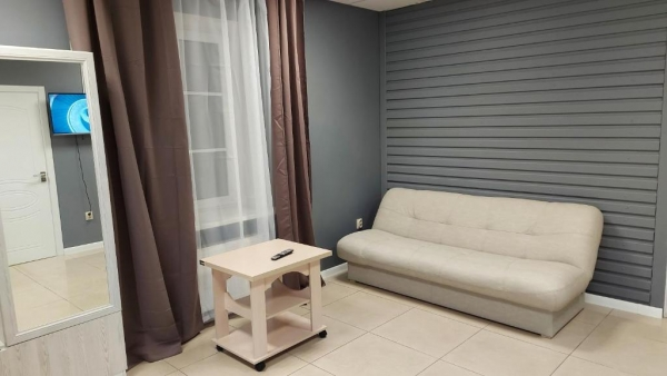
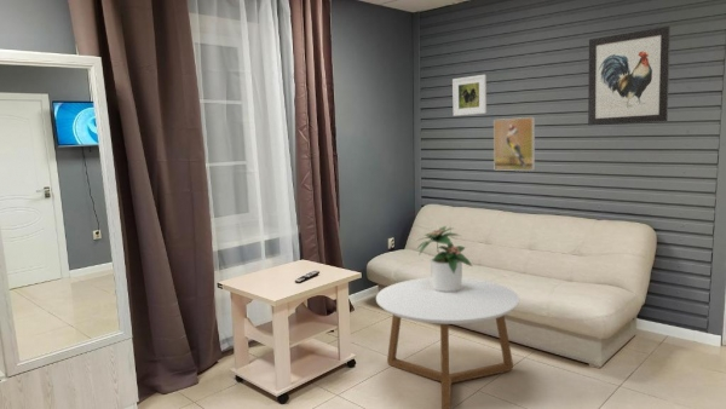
+ coffee table [375,277,520,409]
+ potted plant [416,225,473,292]
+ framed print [492,116,536,172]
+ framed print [451,74,488,117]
+ wall art [587,25,672,127]
